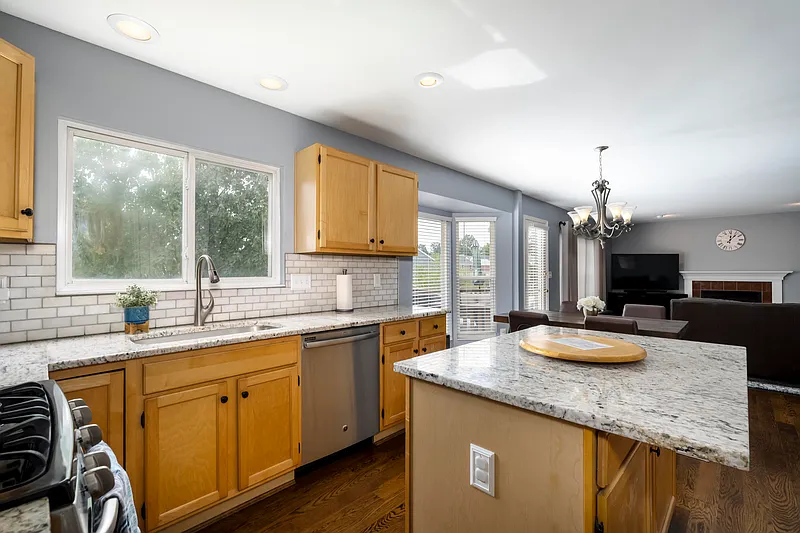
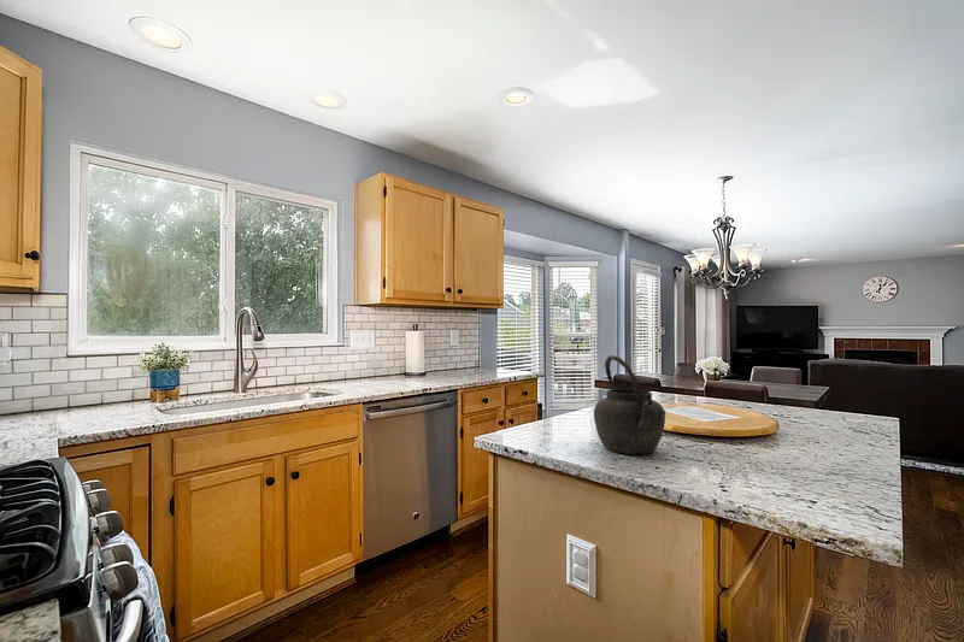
+ kettle [593,354,666,455]
